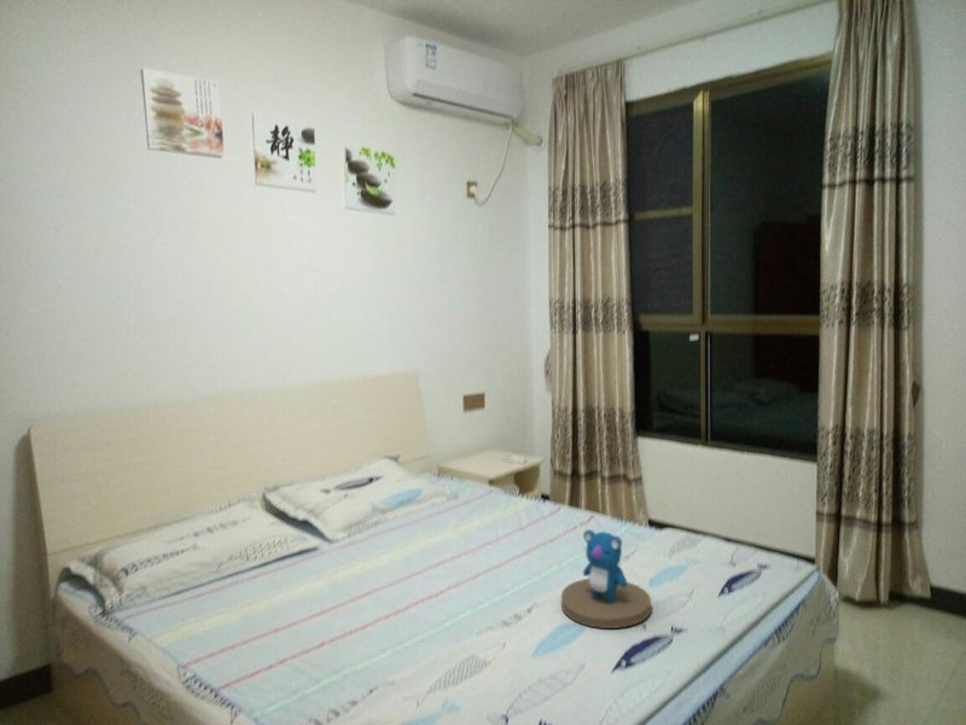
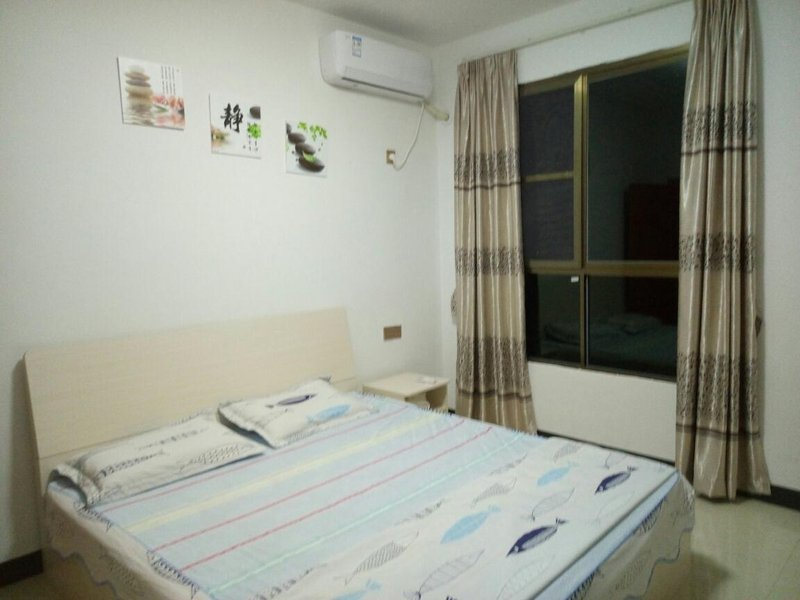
- teddy bear [560,528,652,630]
